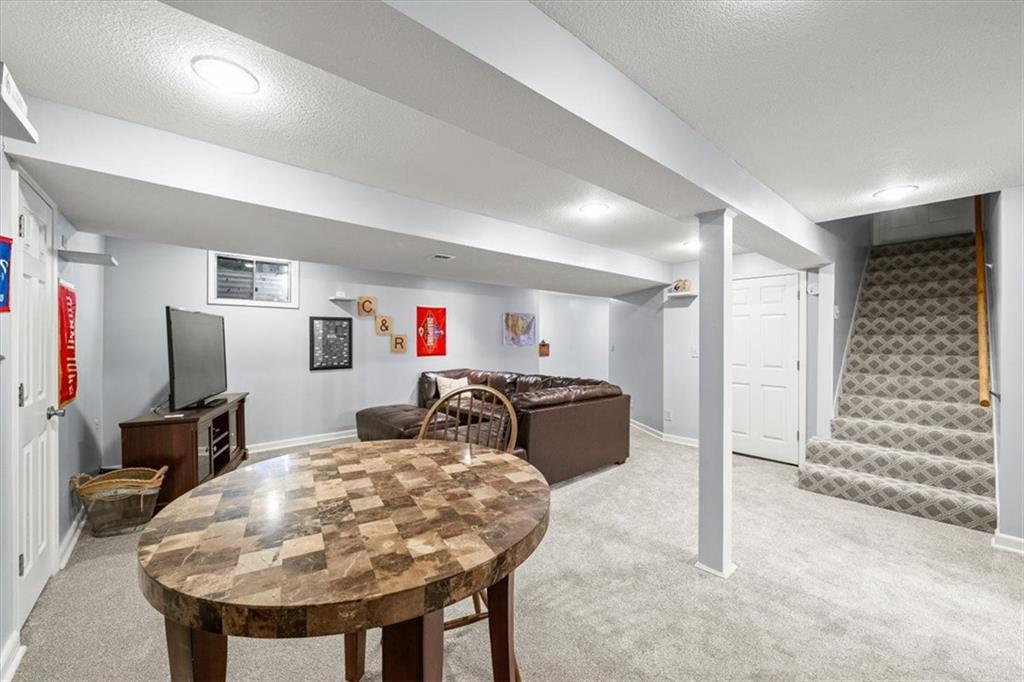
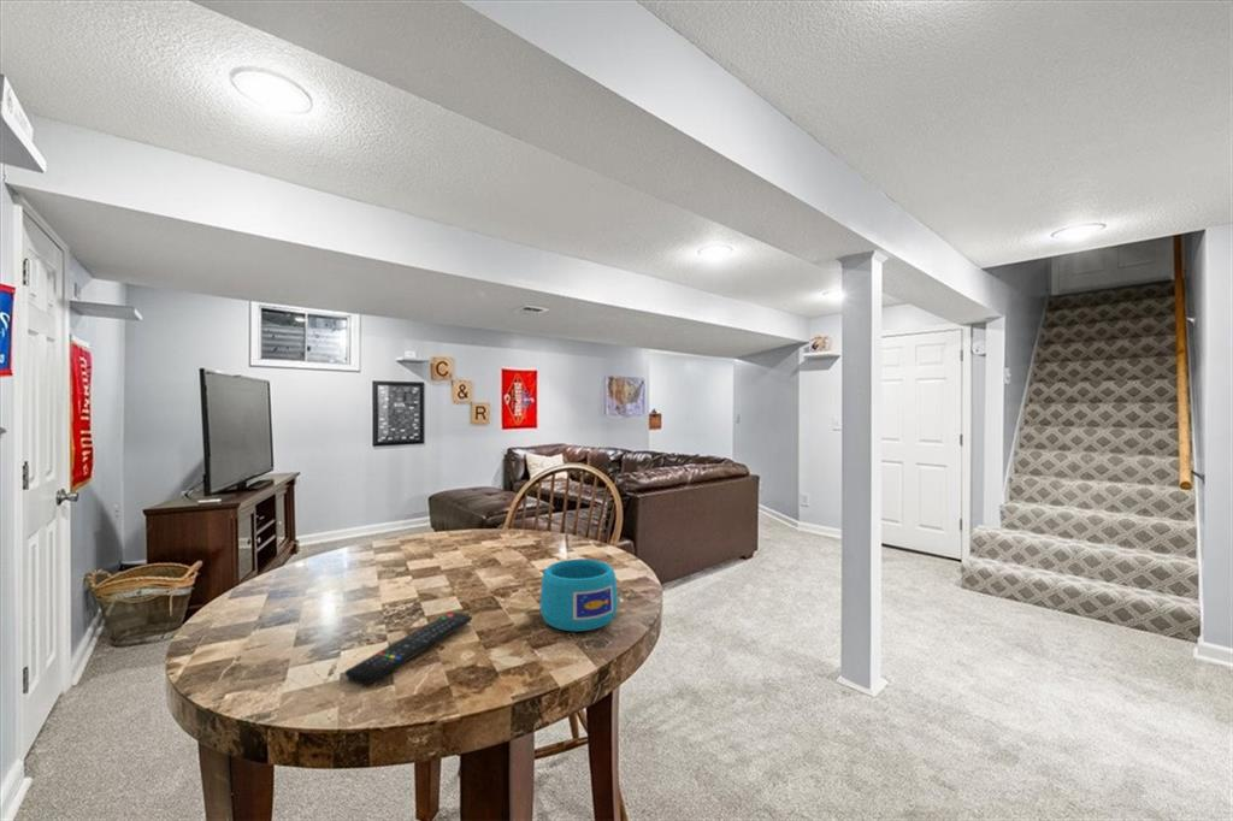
+ remote control [344,612,473,685]
+ cup [539,559,619,632]
